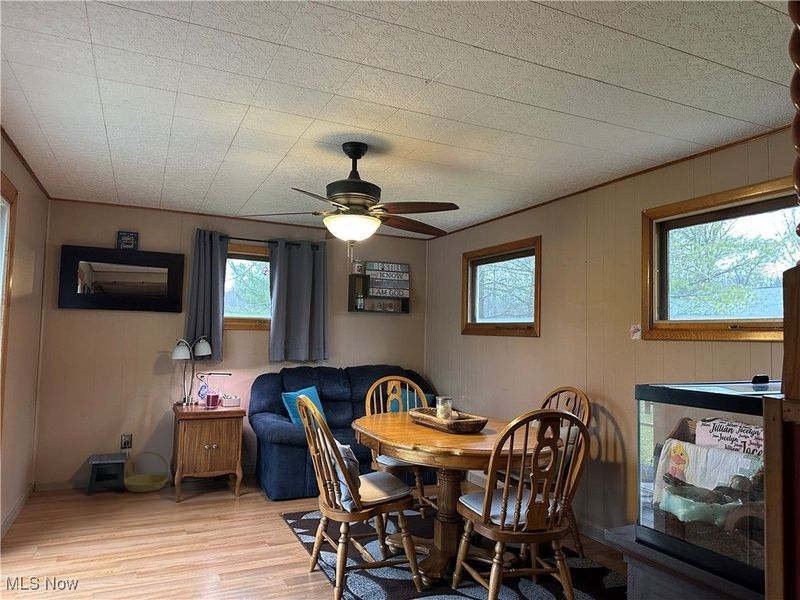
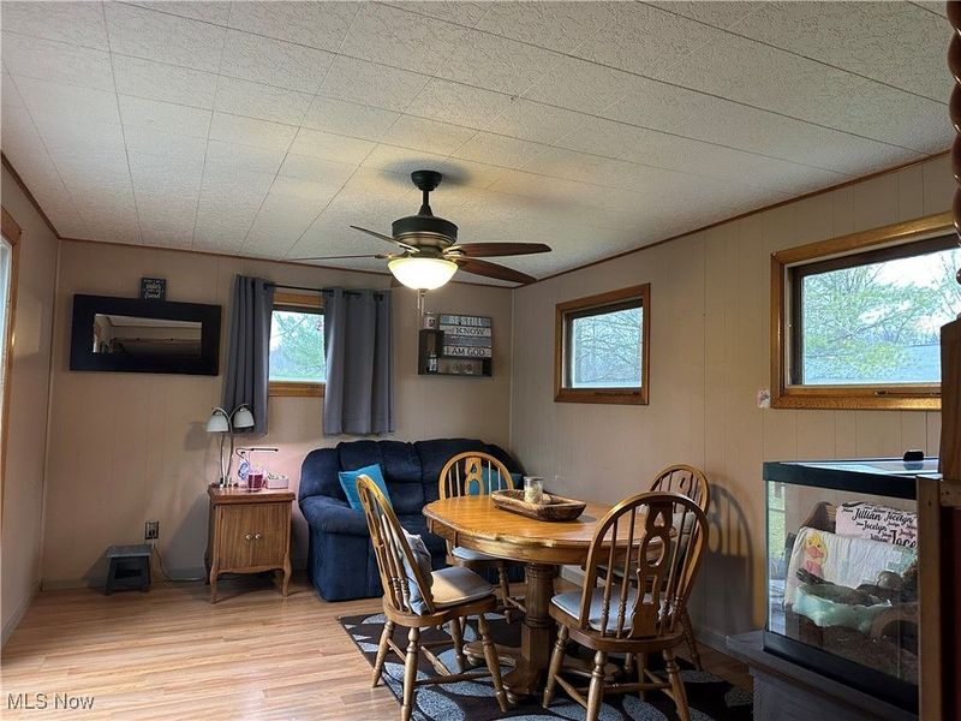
- basket [123,450,170,493]
